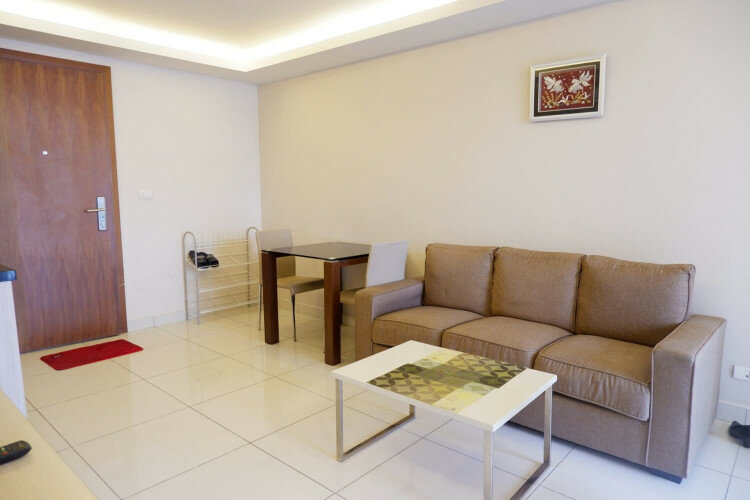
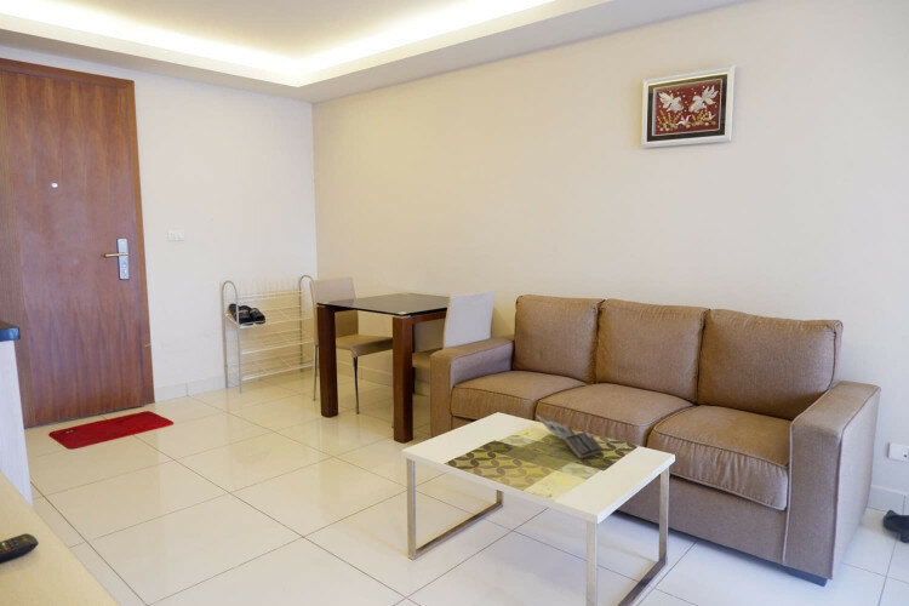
+ paperback book [534,412,605,459]
